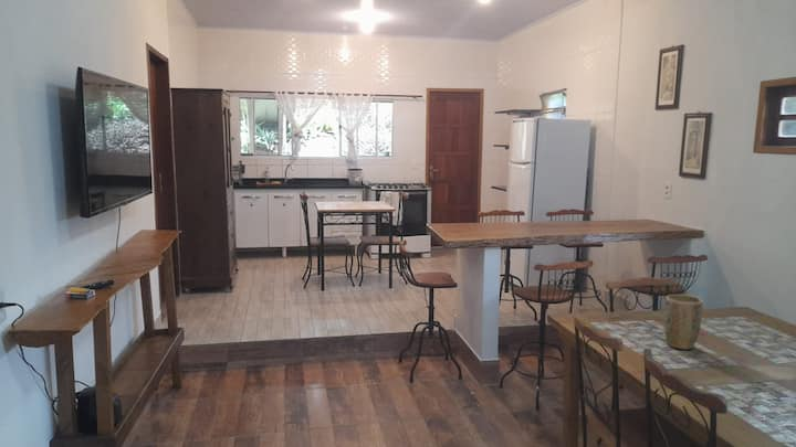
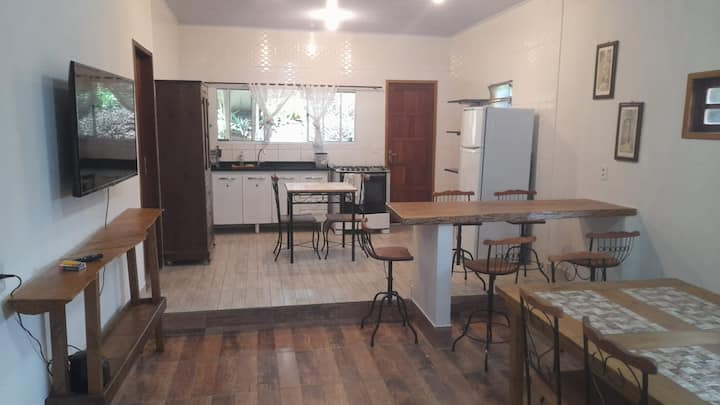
- plant pot [663,294,704,351]
